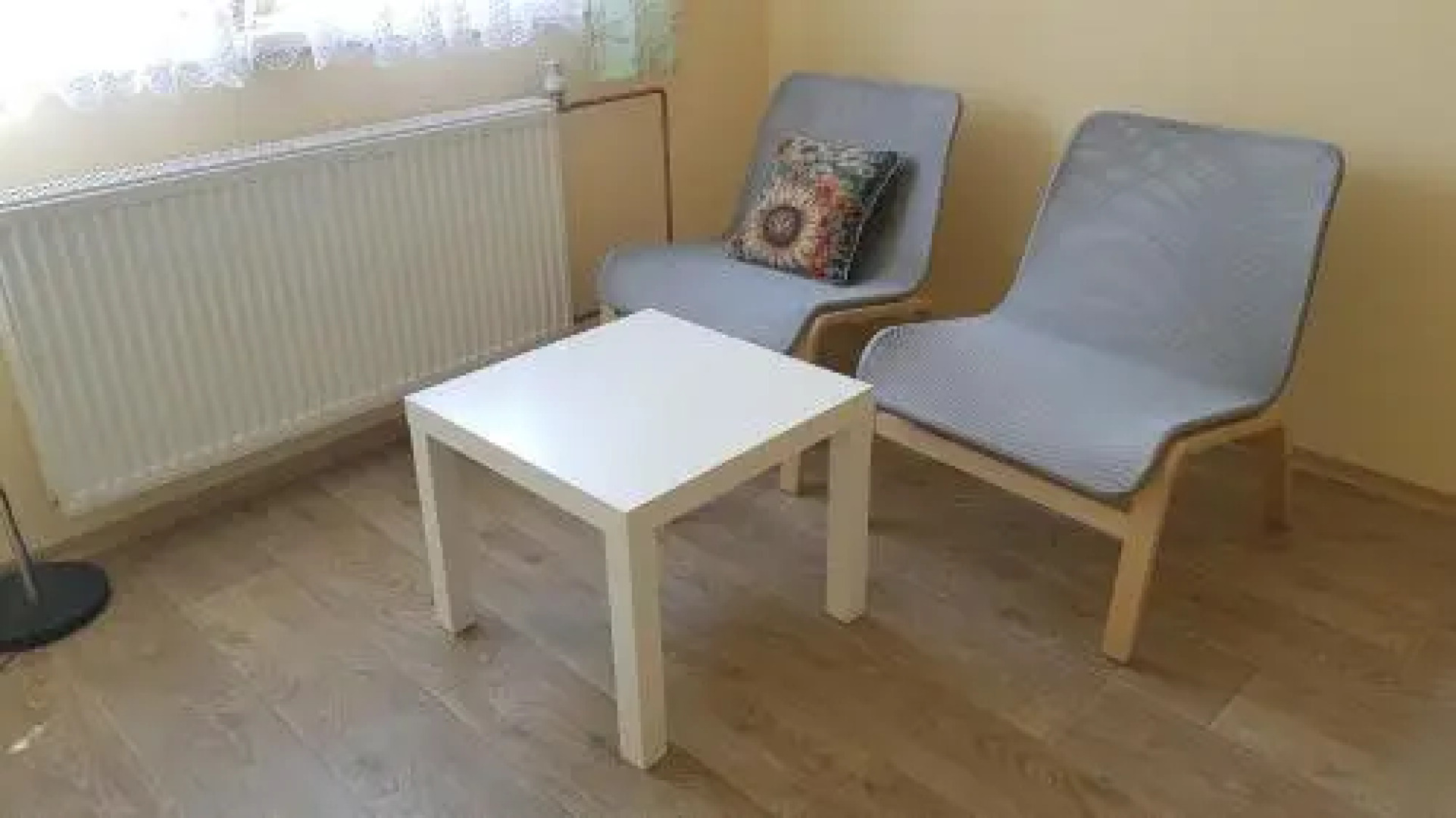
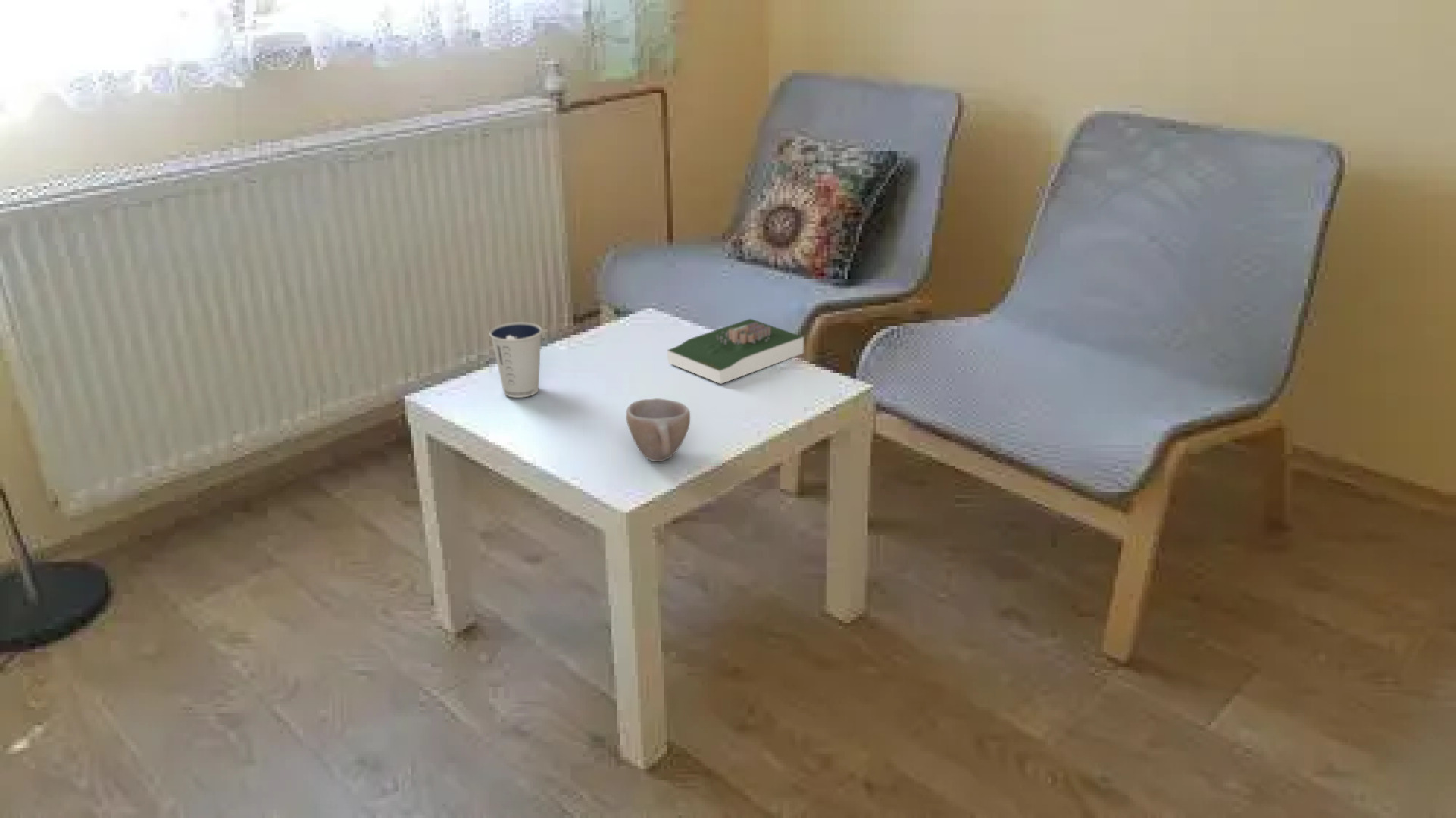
+ dixie cup [489,321,543,398]
+ book [666,318,805,385]
+ cup [626,398,691,462]
